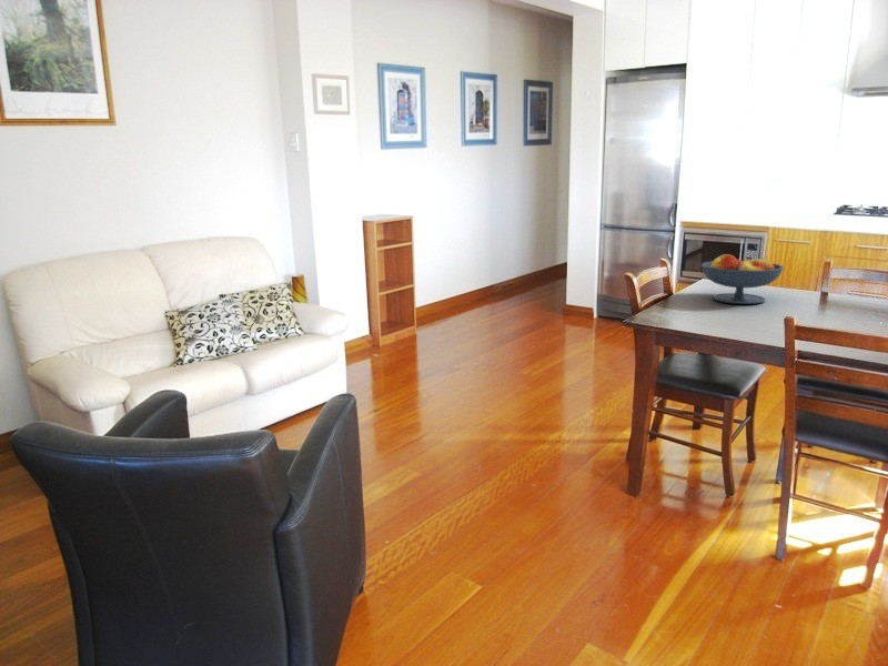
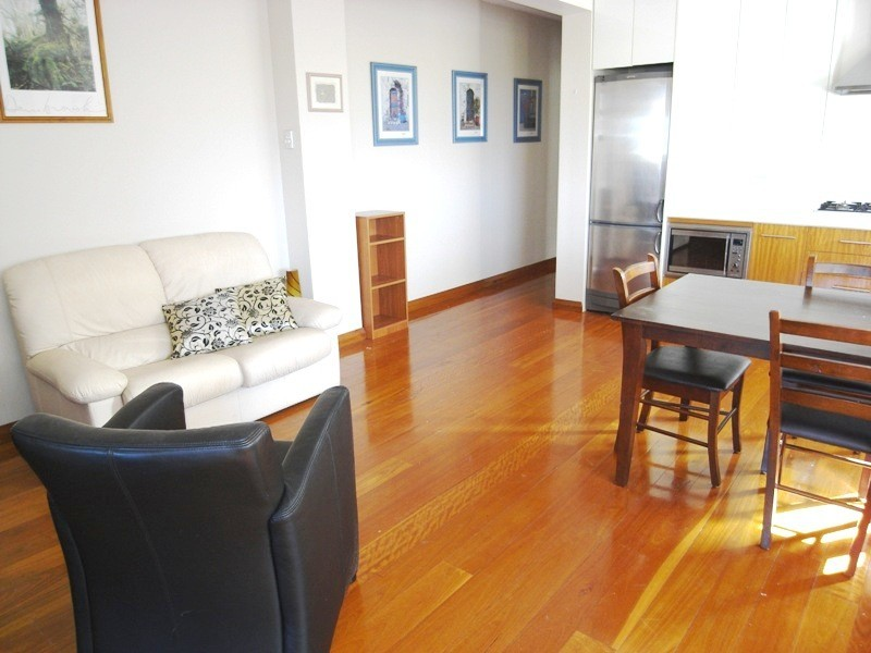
- fruit bowl [700,253,785,305]
